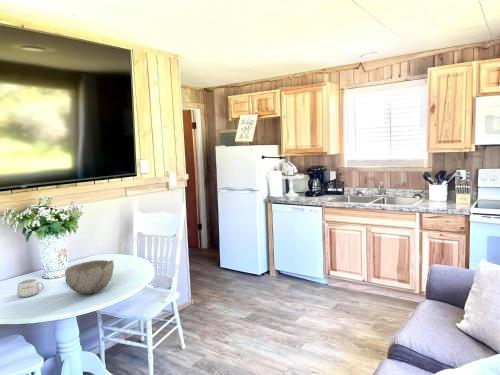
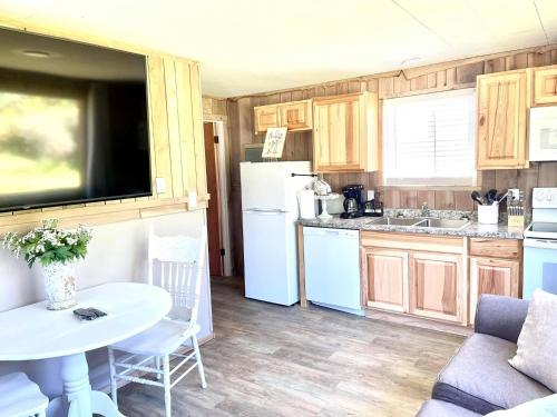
- bowl [64,259,115,295]
- mug [16,278,45,298]
